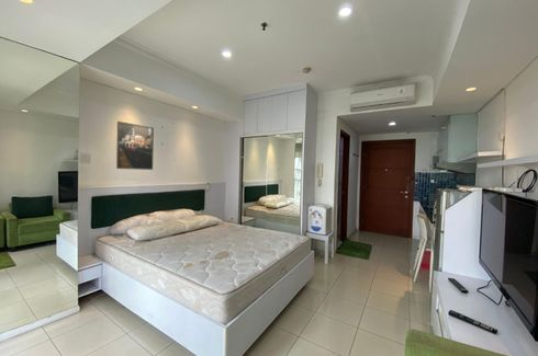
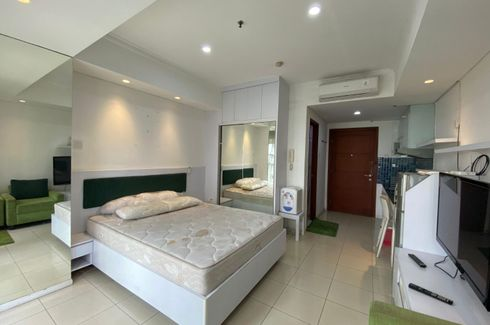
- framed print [115,120,155,171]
